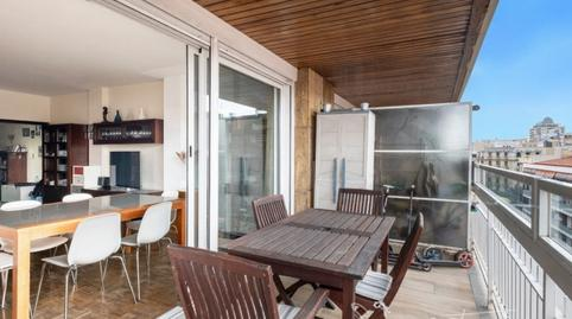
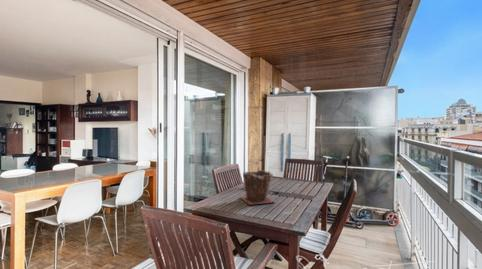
+ plant pot [240,169,276,206]
